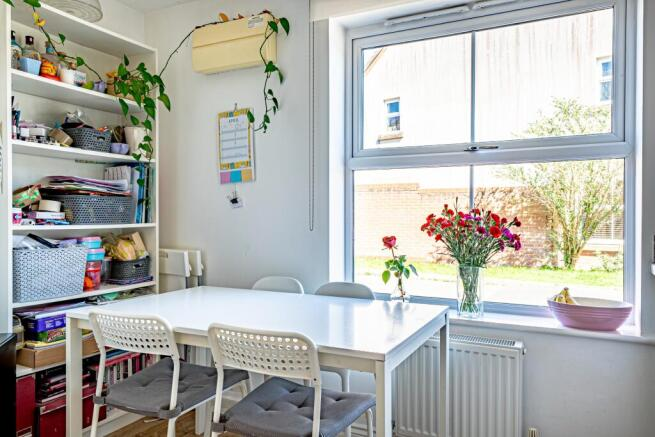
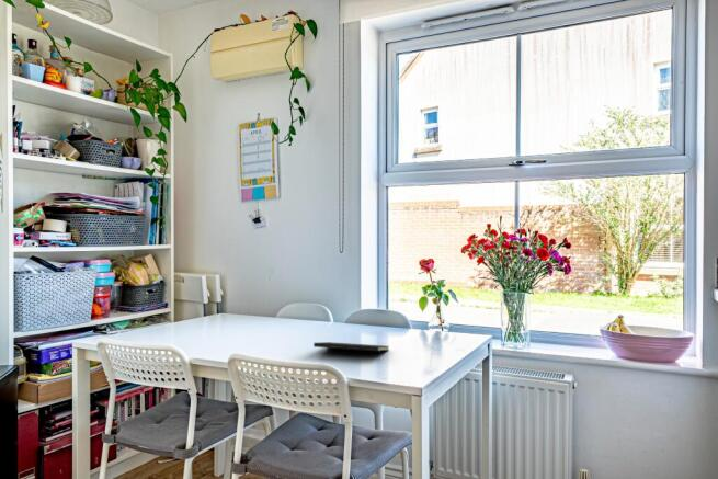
+ notepad [312,341,389,361]
